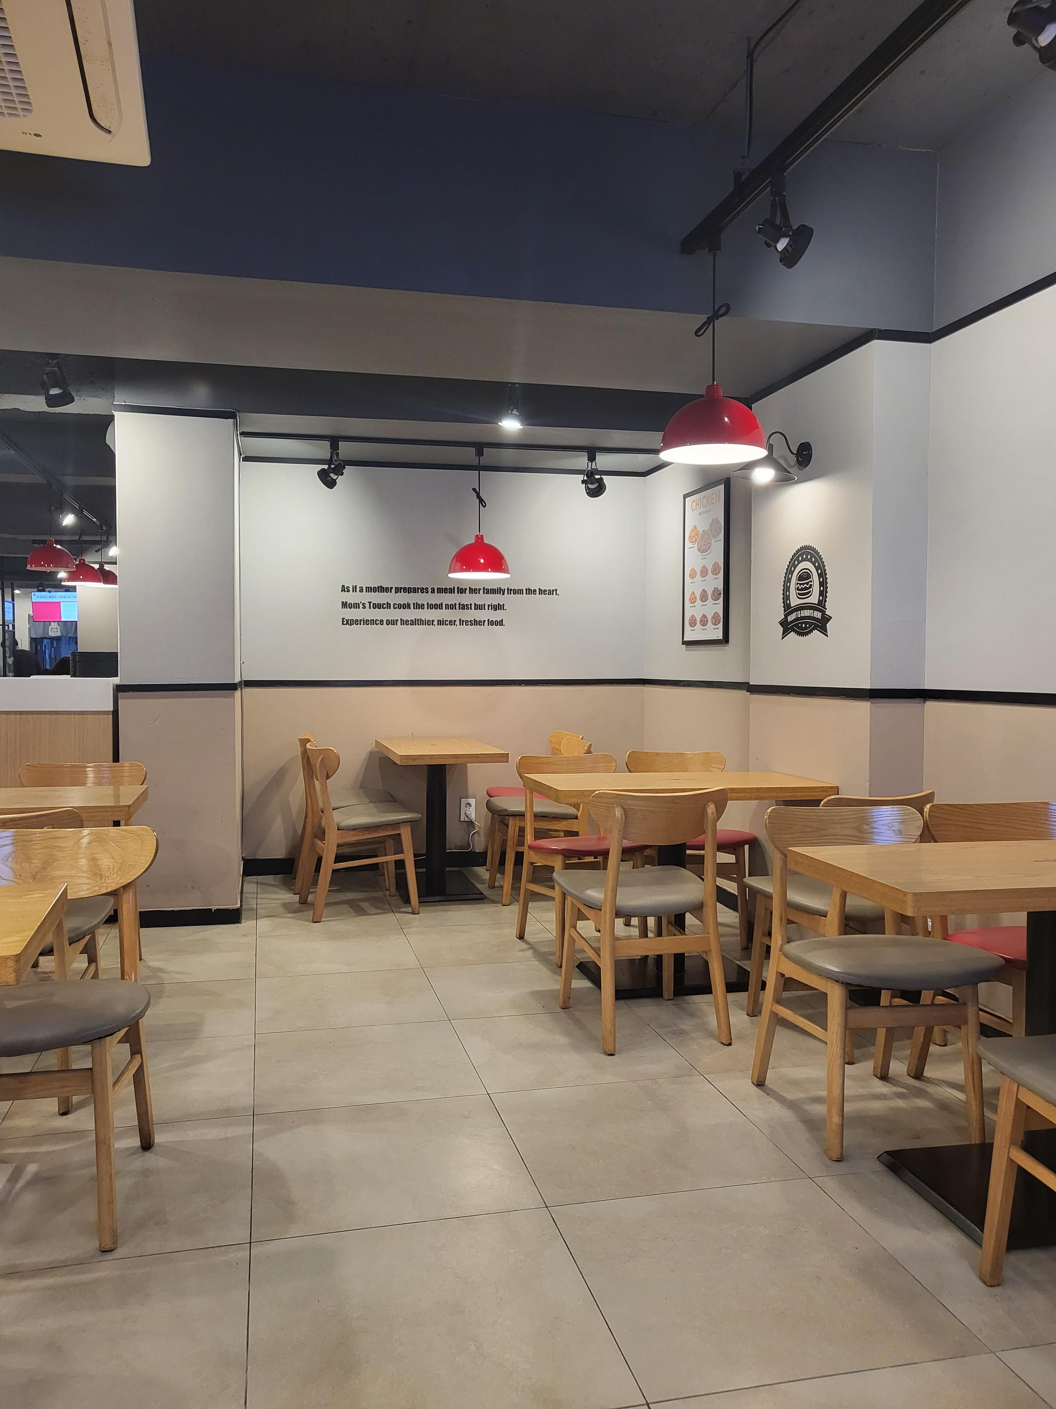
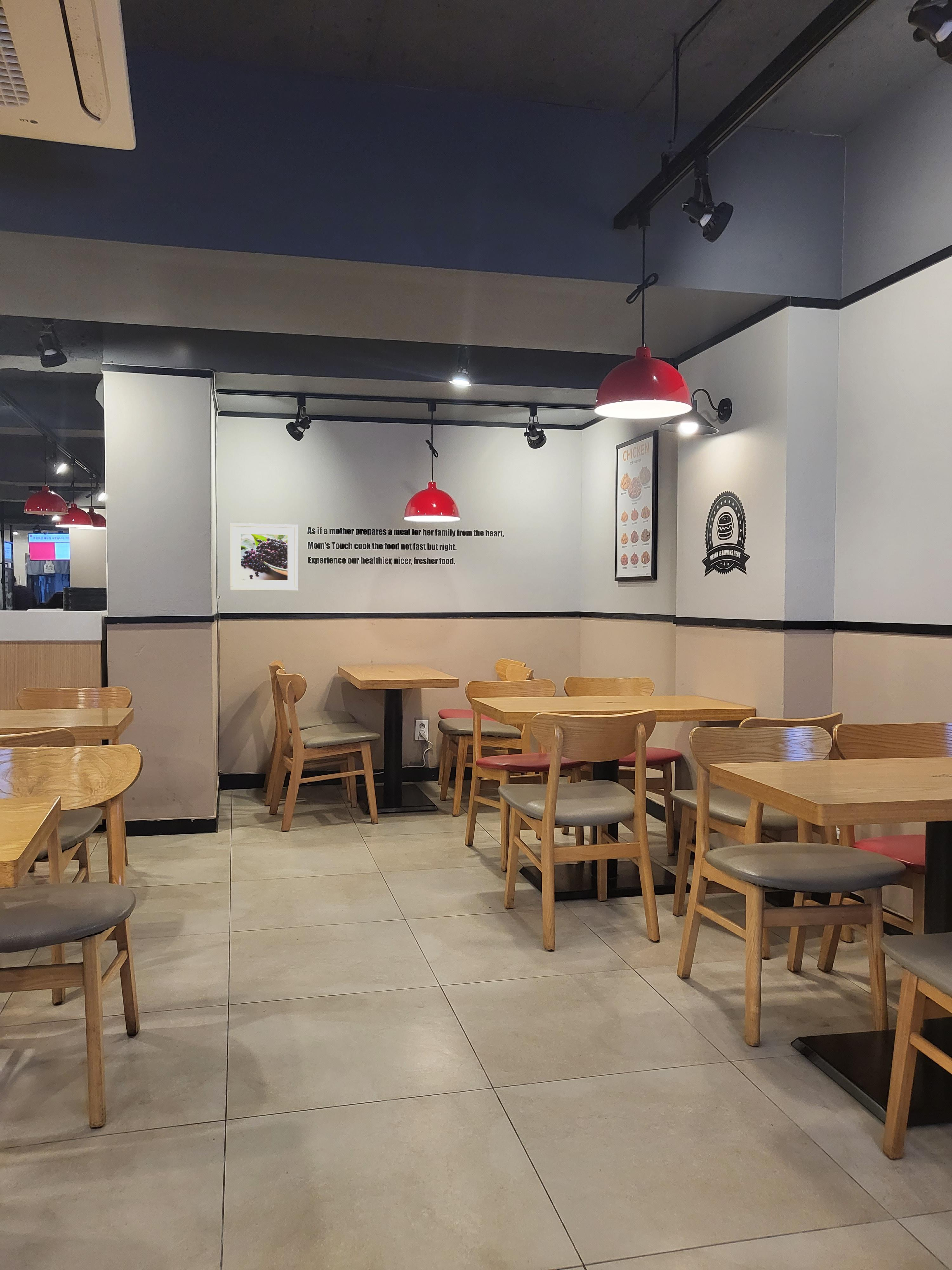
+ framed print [229,523,299,591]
